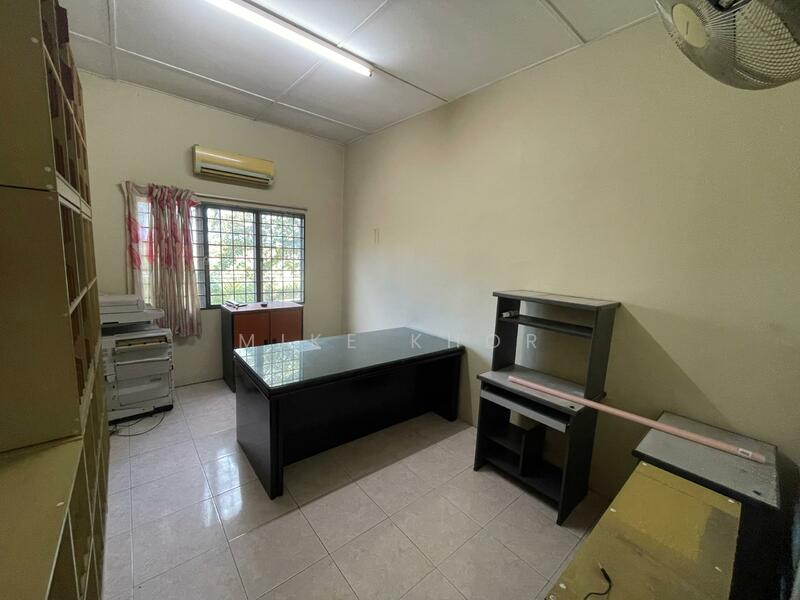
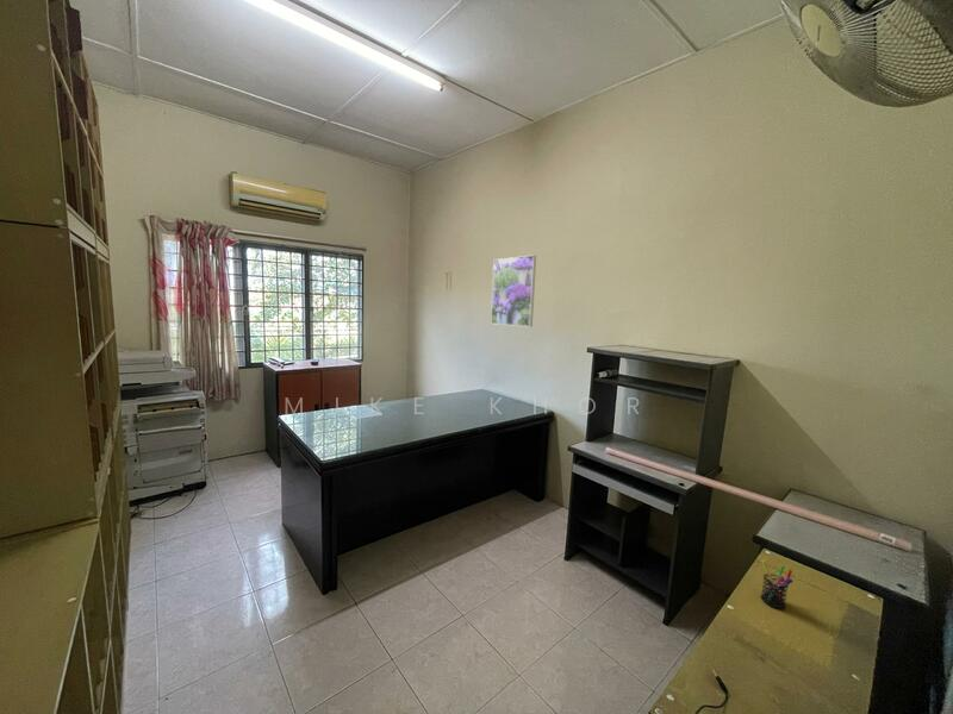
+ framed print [490,253,537,327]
+ pen holder [760,559,793,610]
